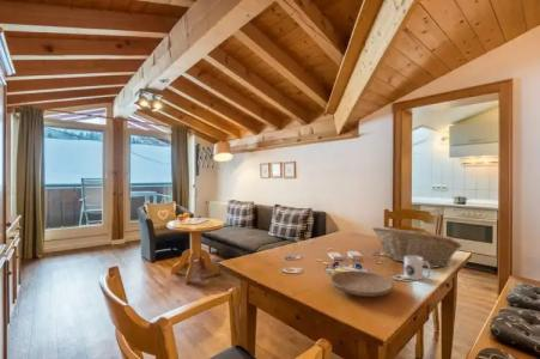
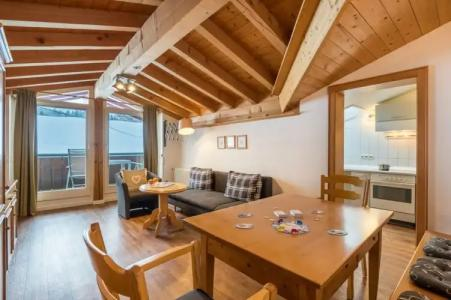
- mug [404,256,431,281]
- plate [329,269,395,298]
- fruit basket [371,225,463,269]
